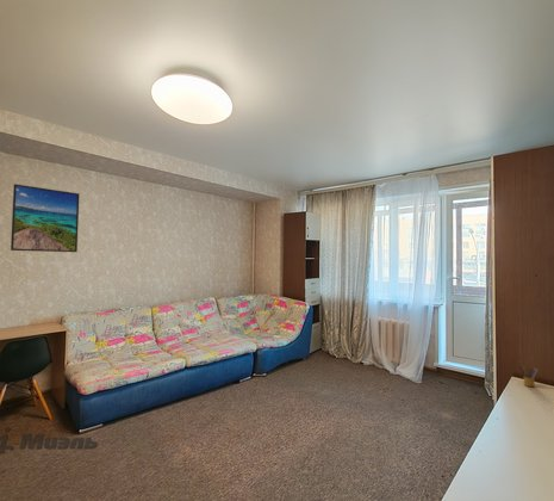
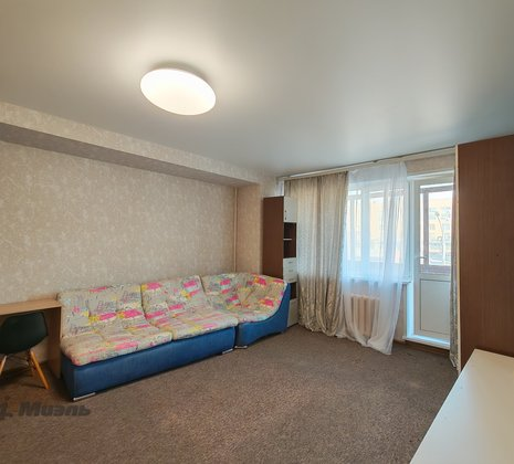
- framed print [10,183,81,253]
- pencil box [518,364,540,388]
